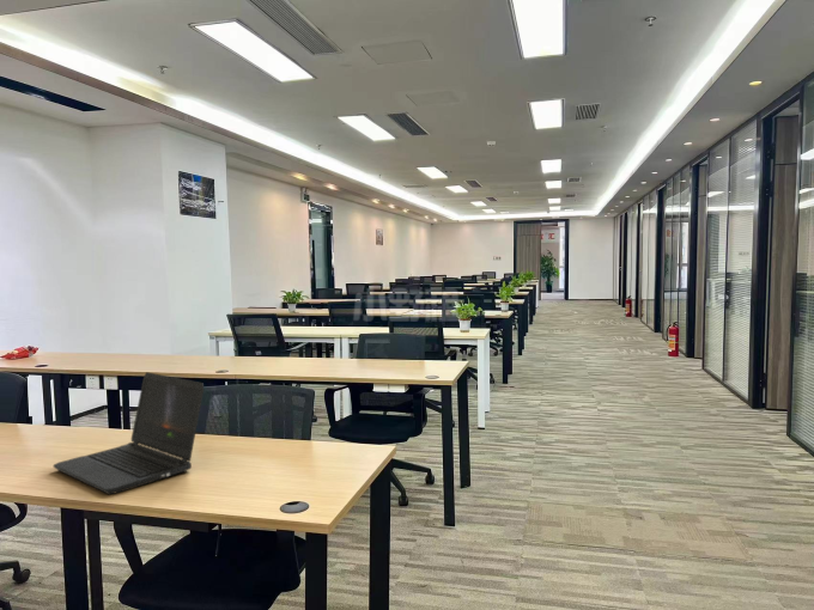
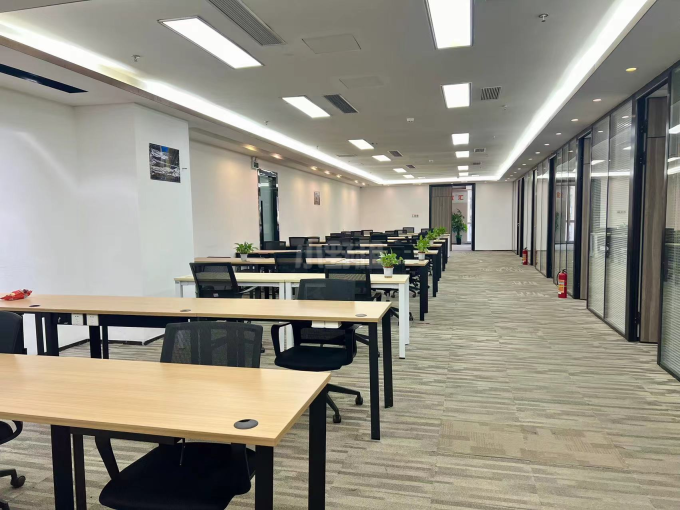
- laptop computer [53,371,205,496]
